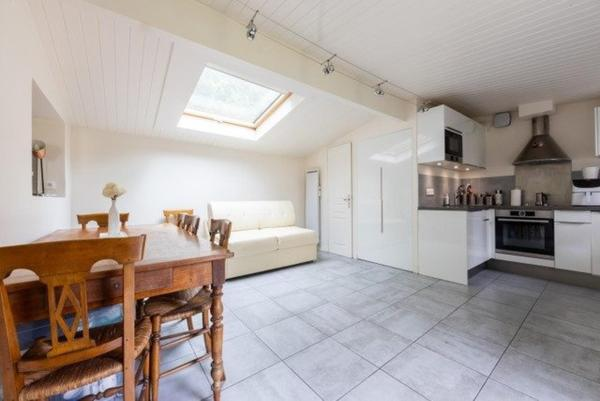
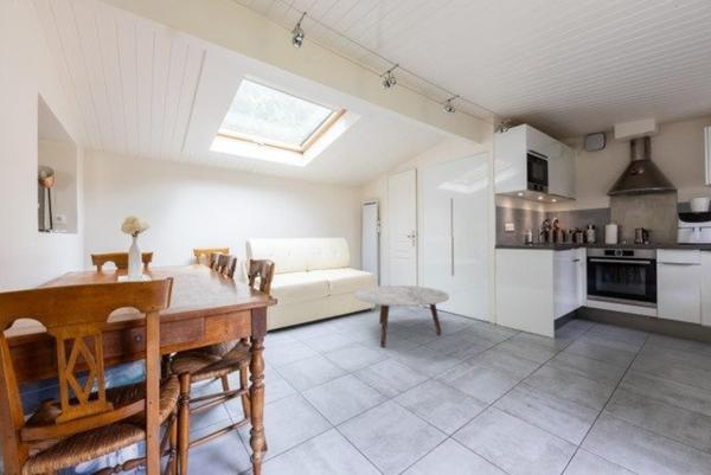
+ coffee table [353,284,450,348]
